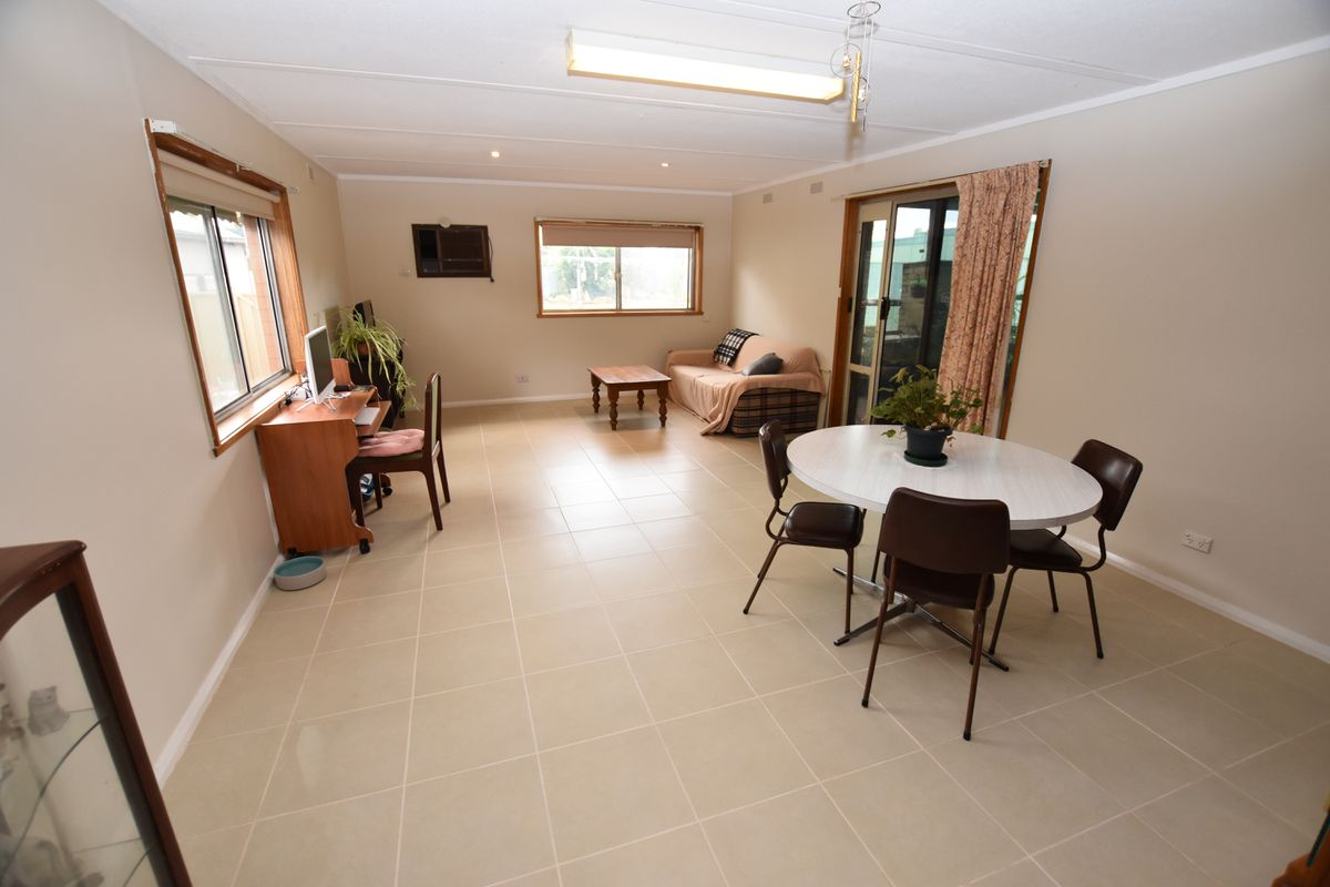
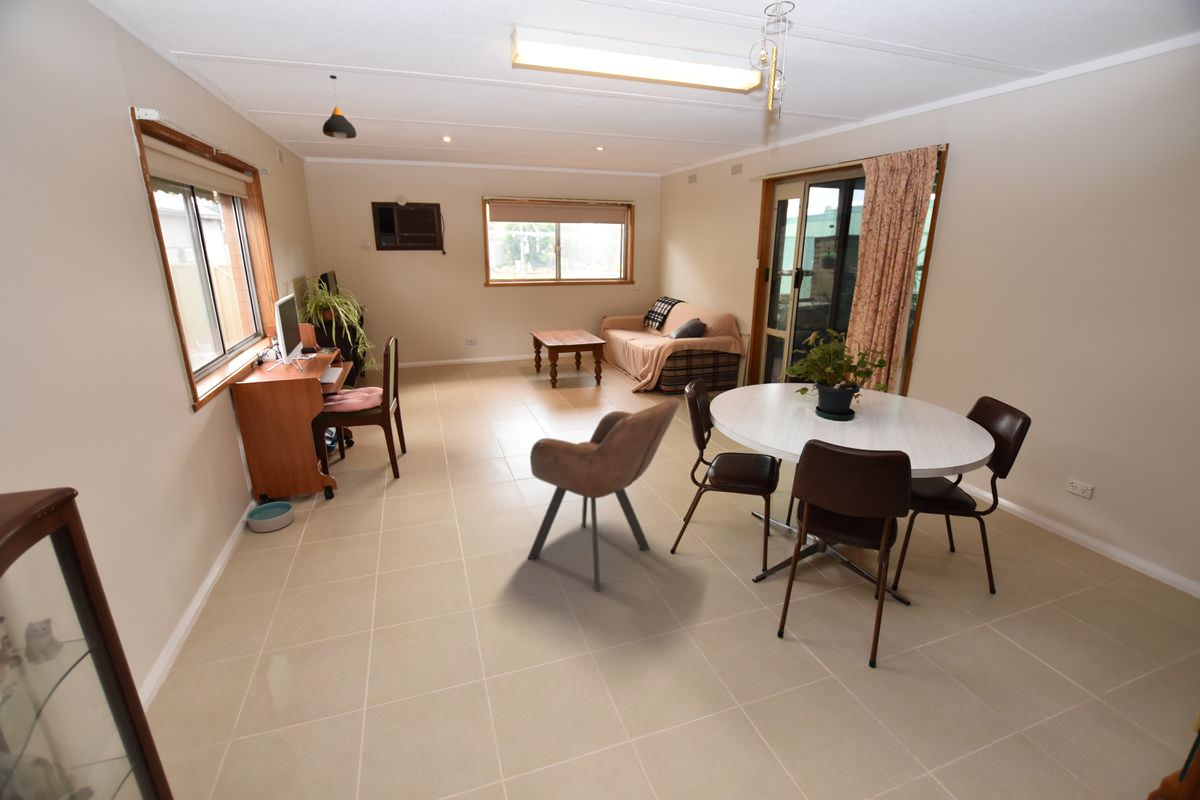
+ pendant light [322,74,357,140]
+ armchair [527,396,681,592]
